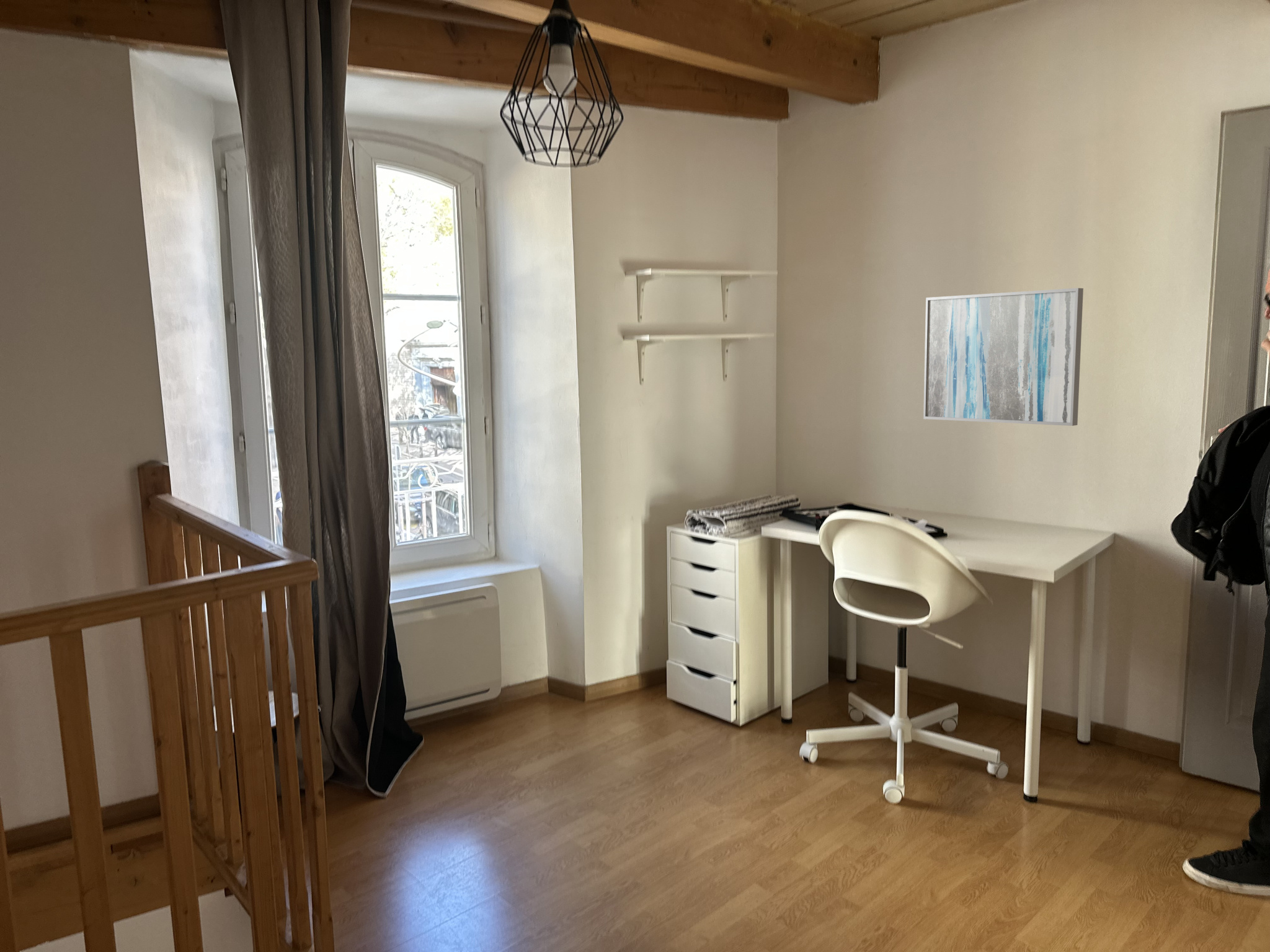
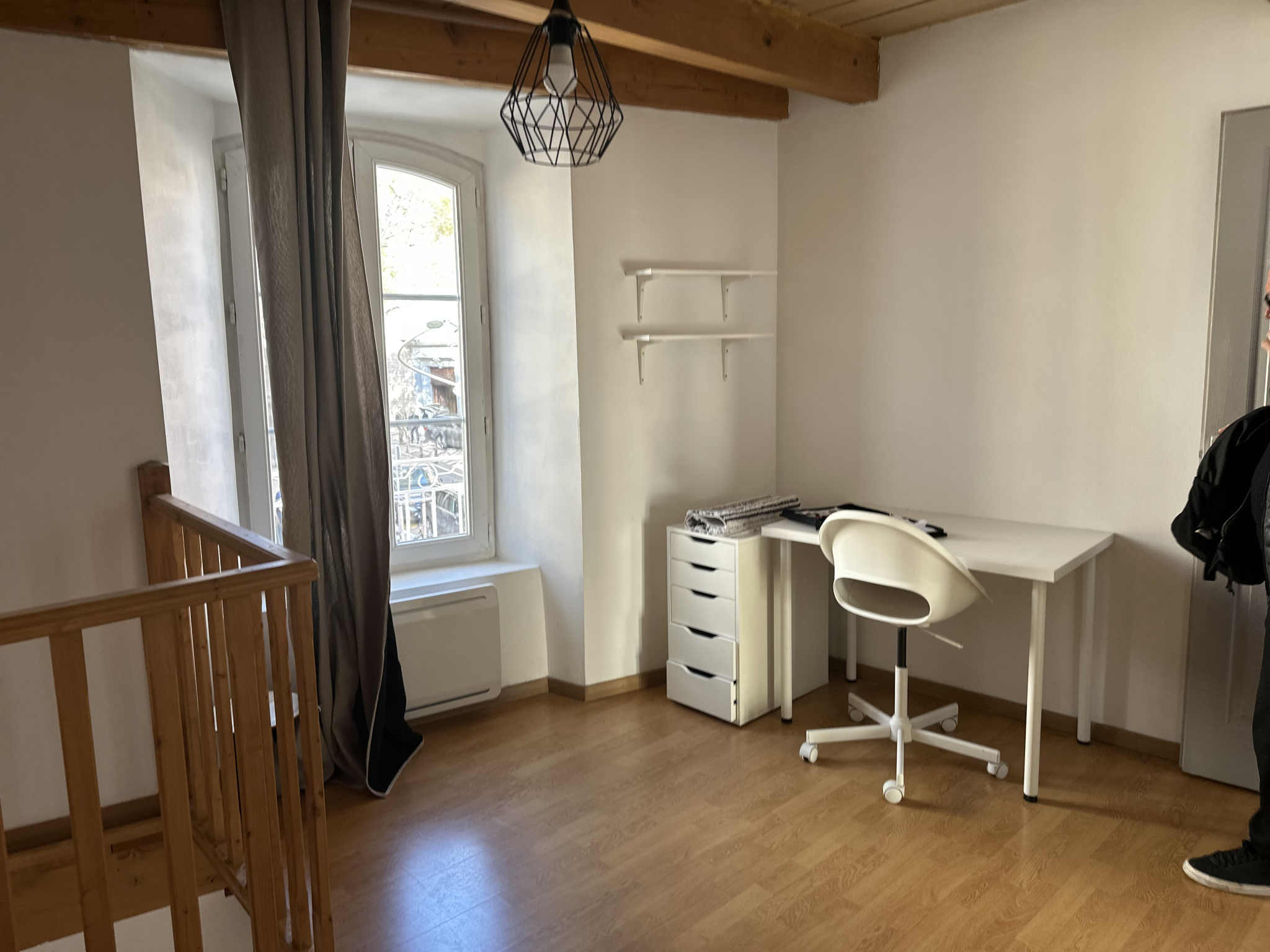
- wall art [923,288,1084,426]
